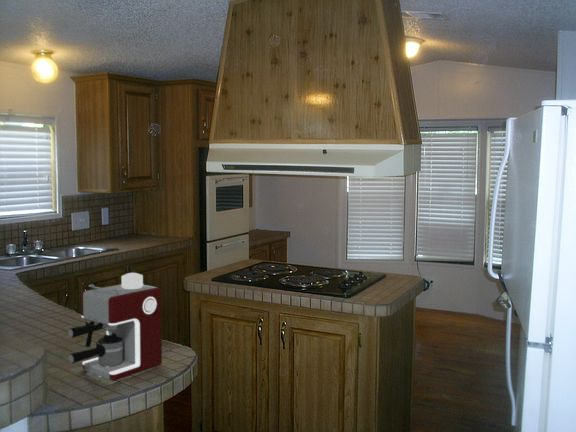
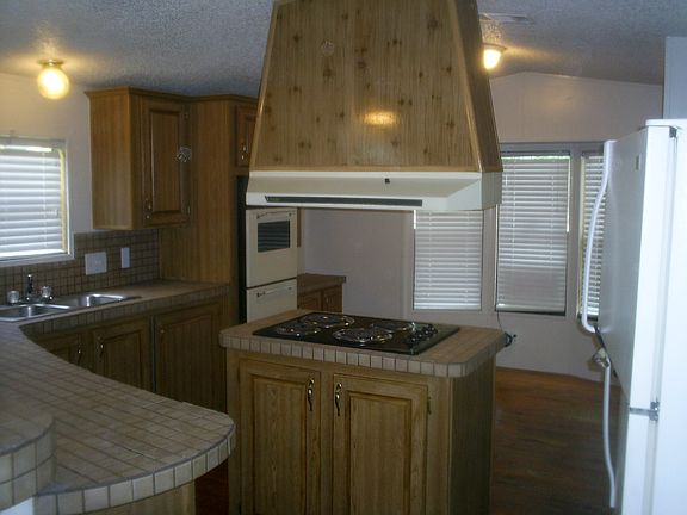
- coffee maker [67,272,163,382]
